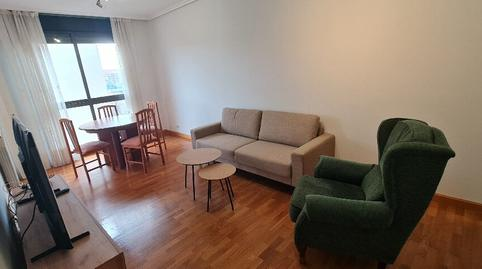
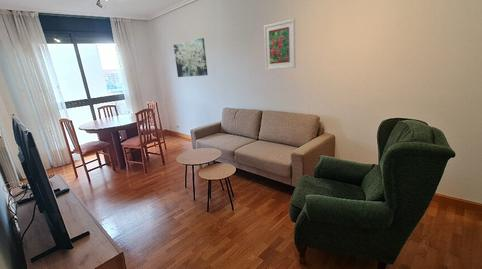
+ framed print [263,18,297,71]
+ wall art [173,37,209,78]
